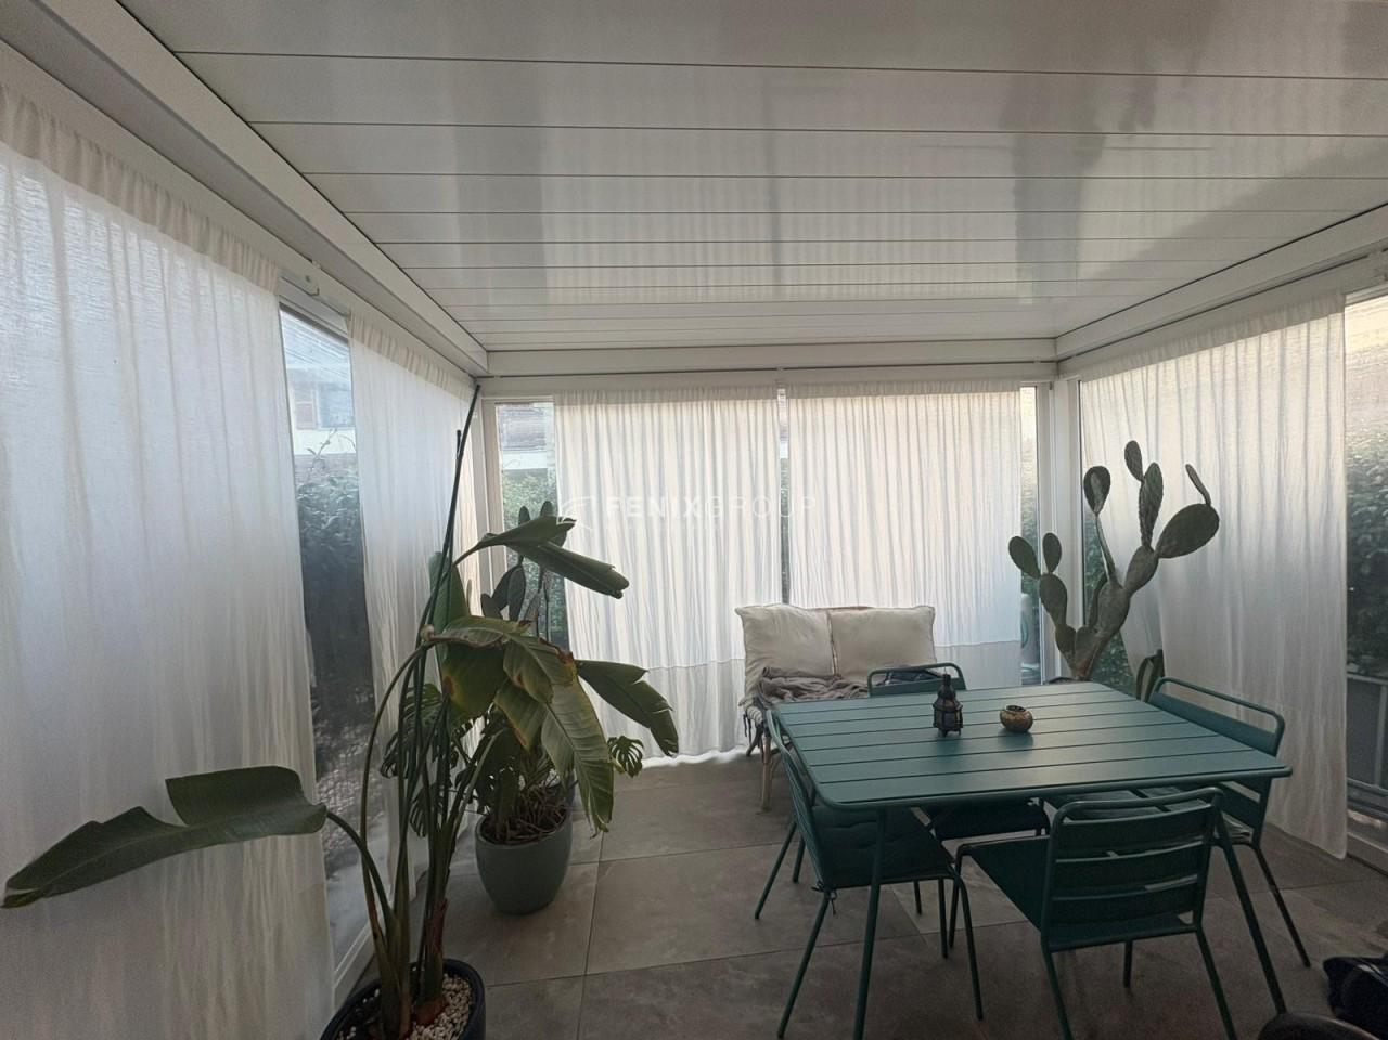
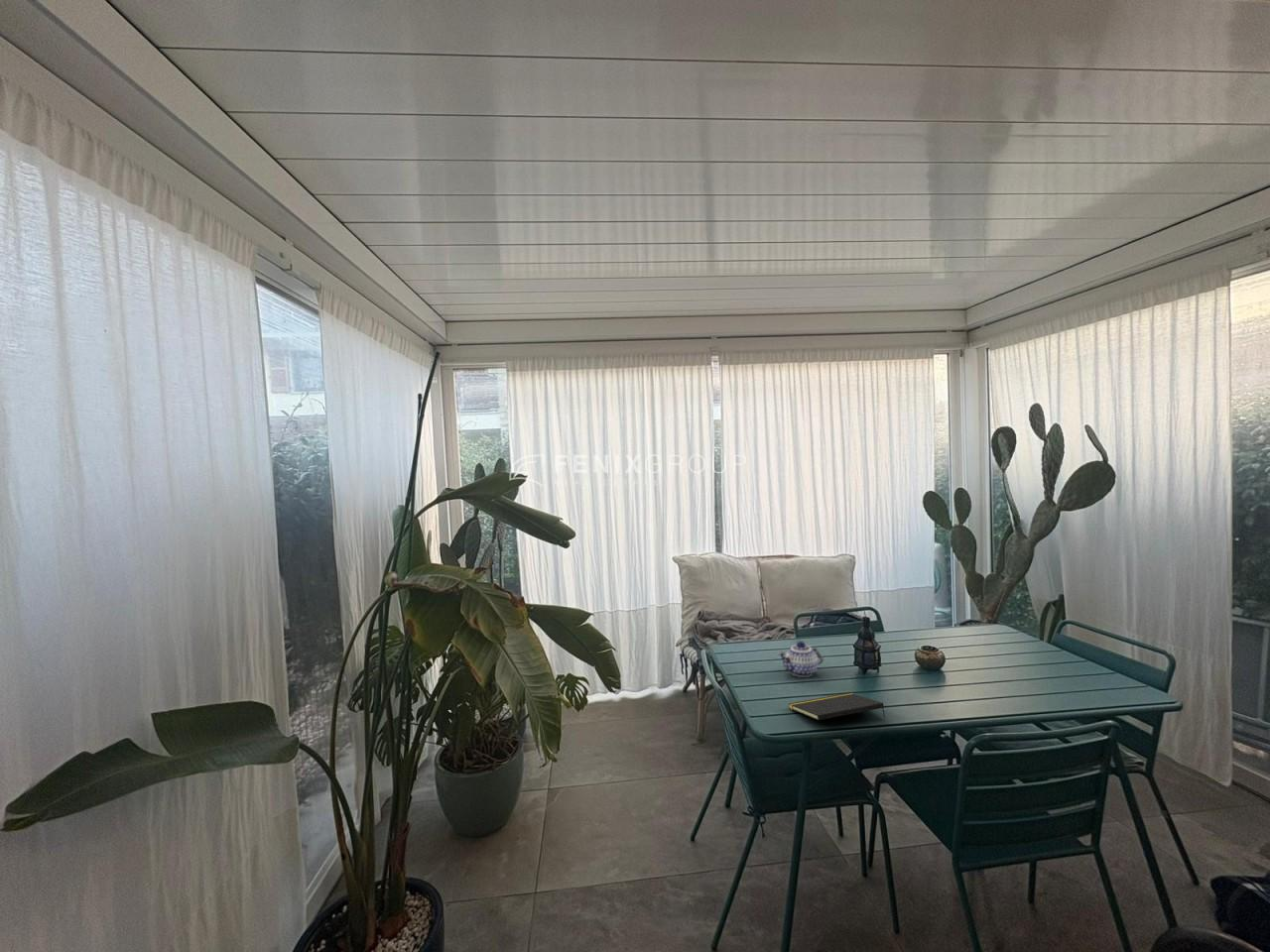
+ notepad [788,692,886,721]
+ teapot [777,640,825,678]
